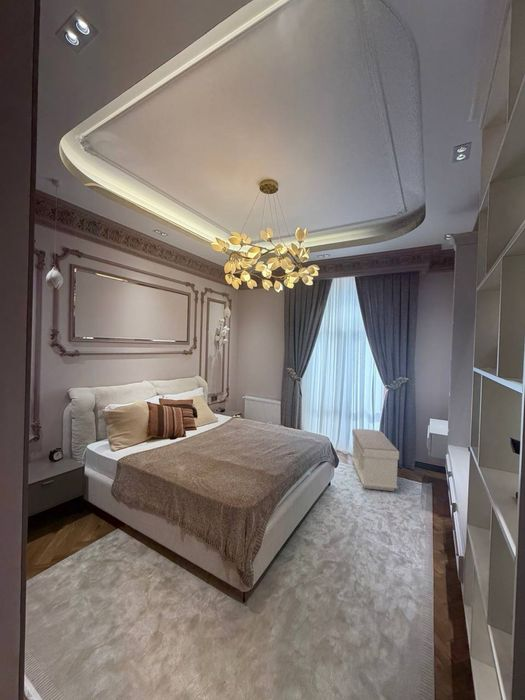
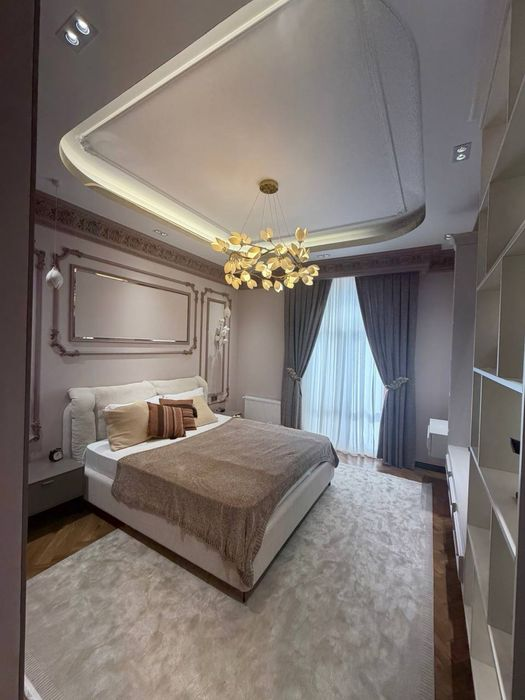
- bench [351,428,400,492]
